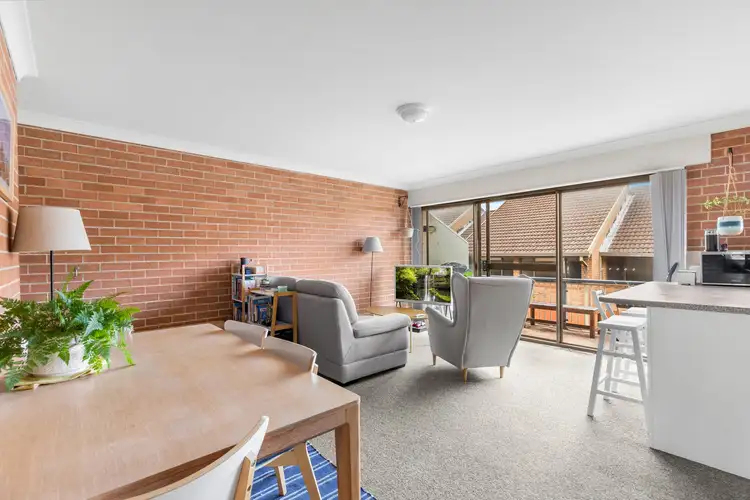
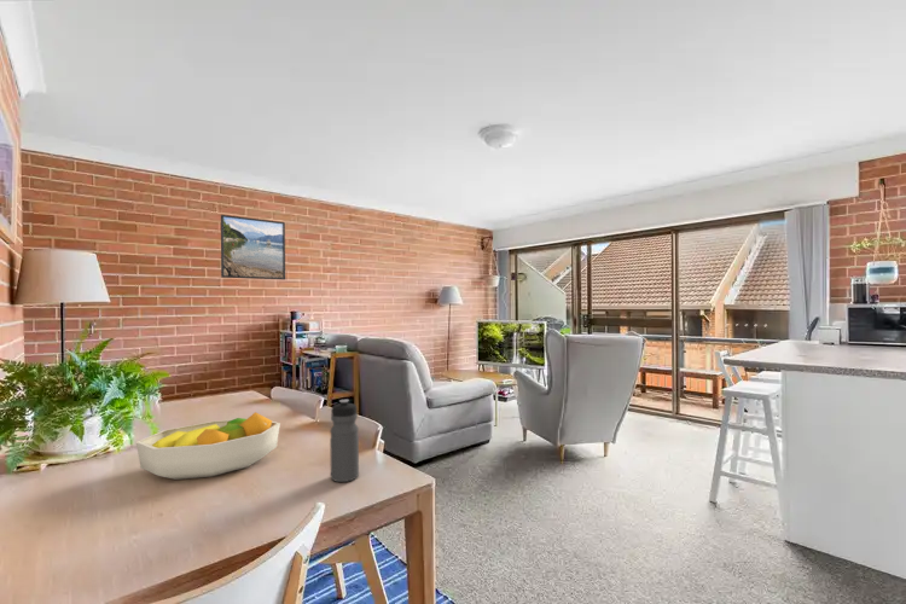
+ water bottle [329,399,360,483]
+ fruit bowl [135,411,281,481]
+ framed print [220,214,286,280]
